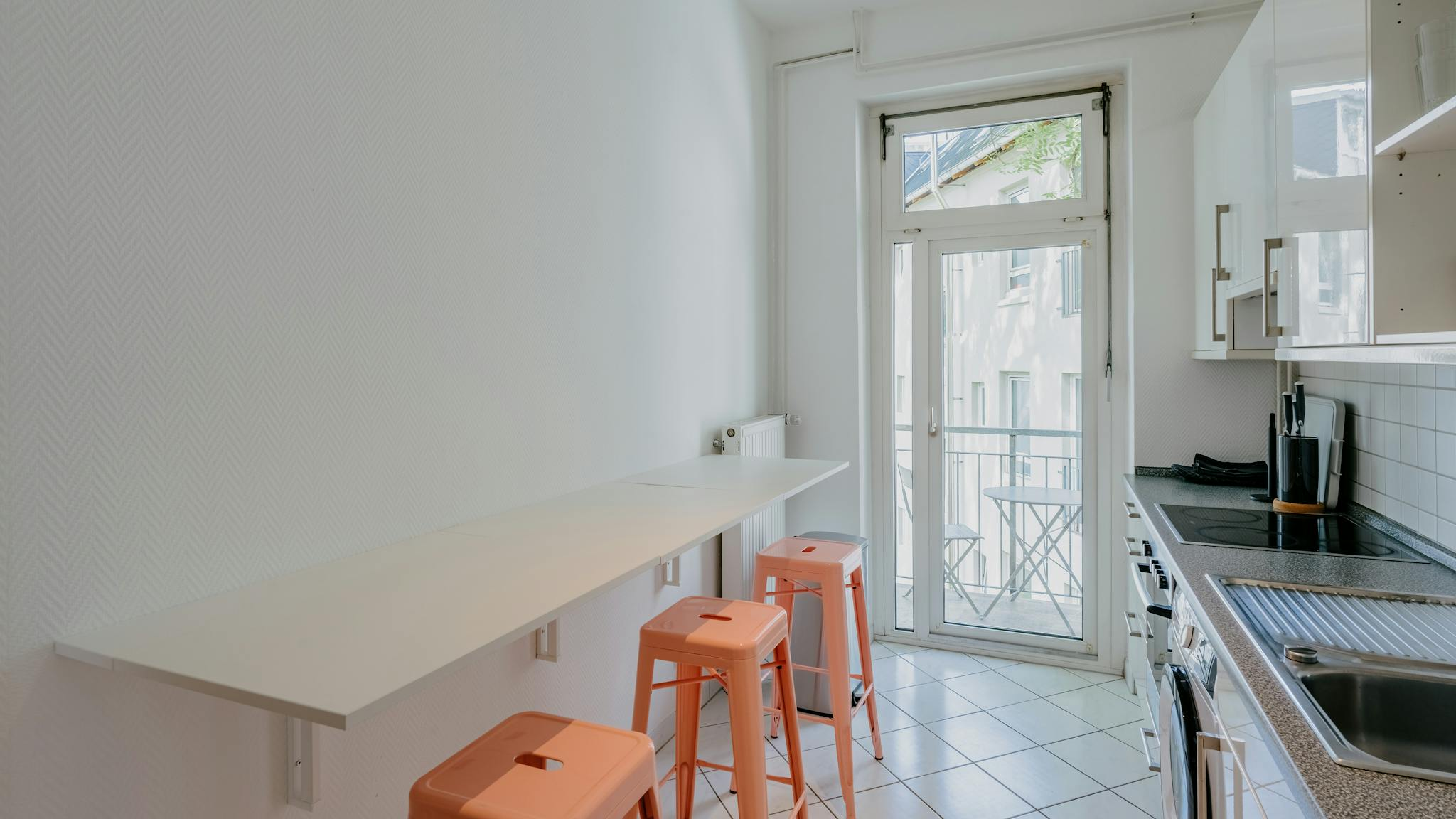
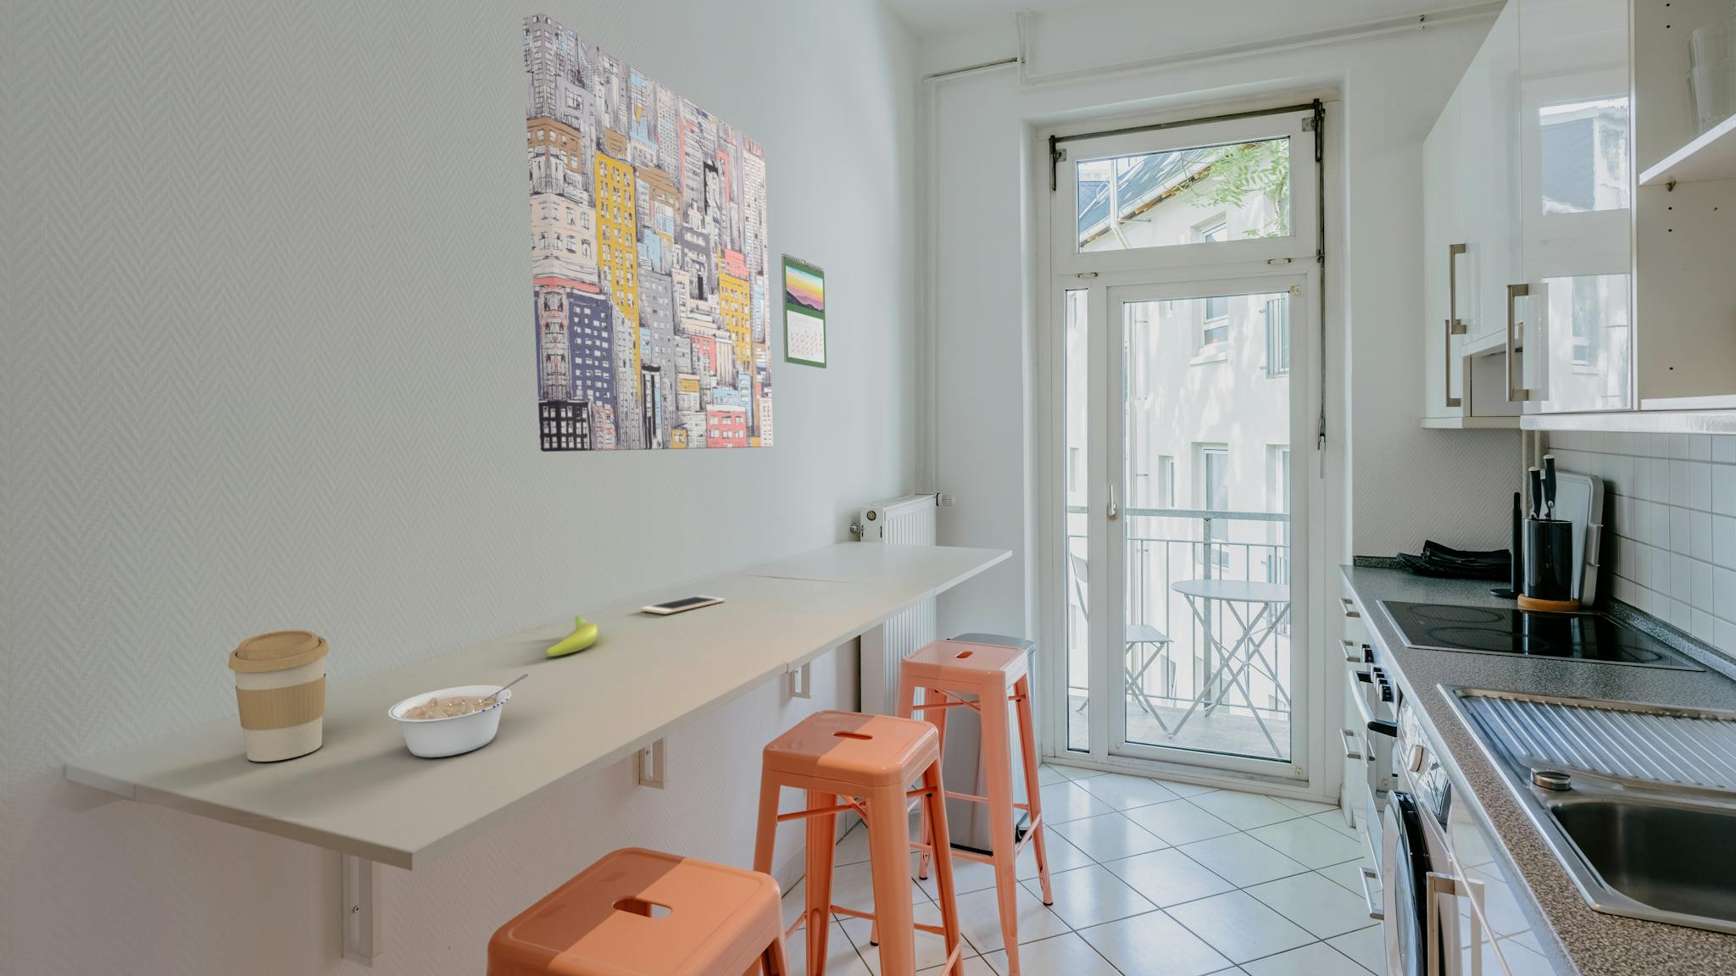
+ cell phone [639,595,726,615]
+ banana [544,615,600,658]
+ wall art [521,12,774,453]
+ calendar [781,253,827,369]
+ legume [388,673,529,758]
+ coffee cup [228,629,330,763]
